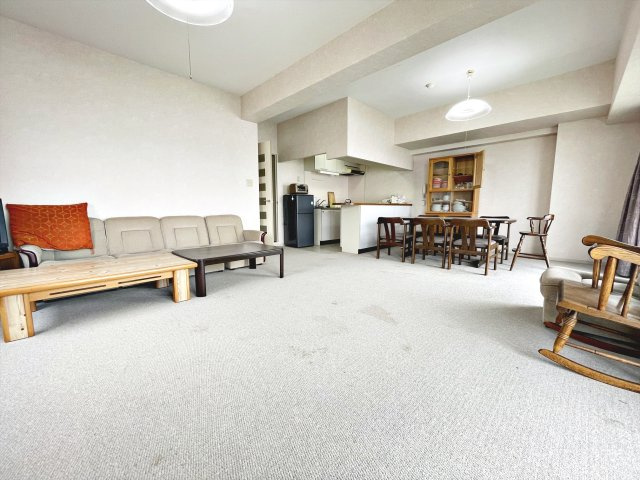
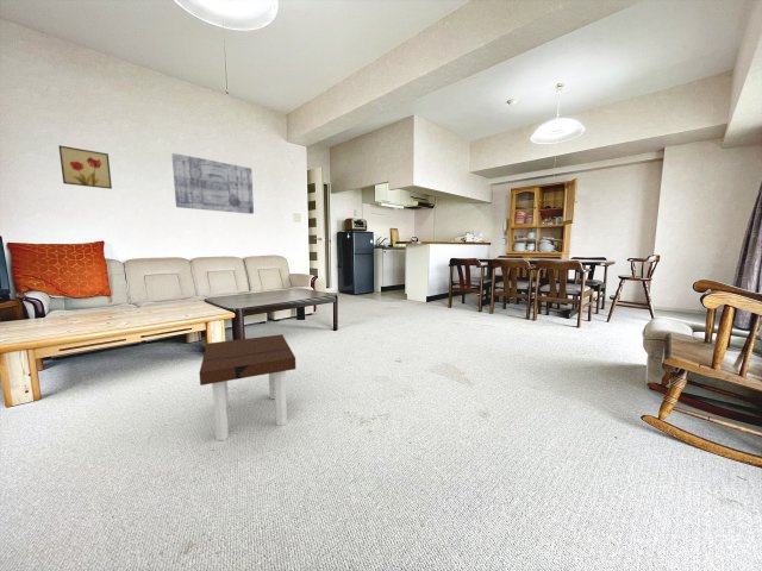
+ side table [199,333,296,441]
+ wall art [57,144,113,190]
+ wall art [171,152,255,215]
